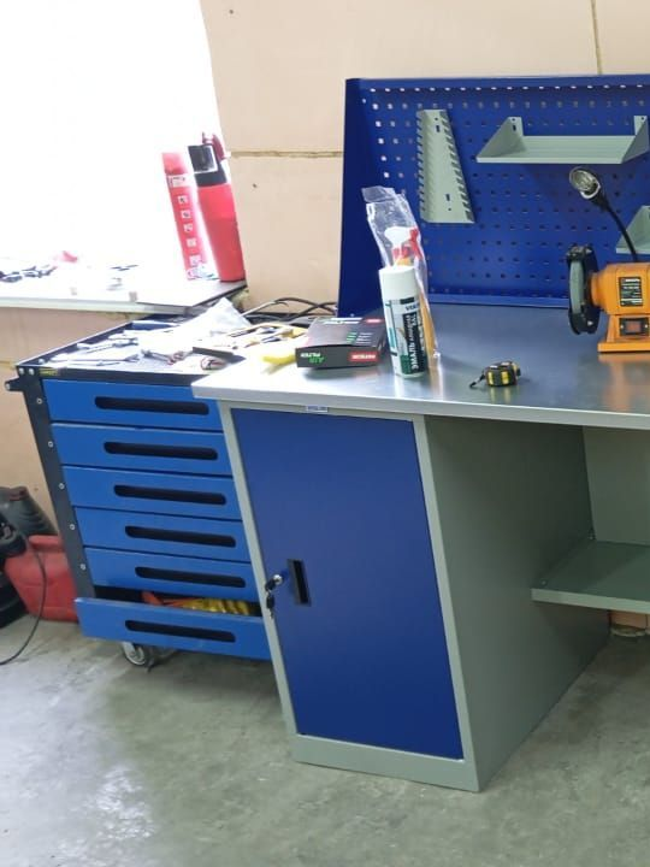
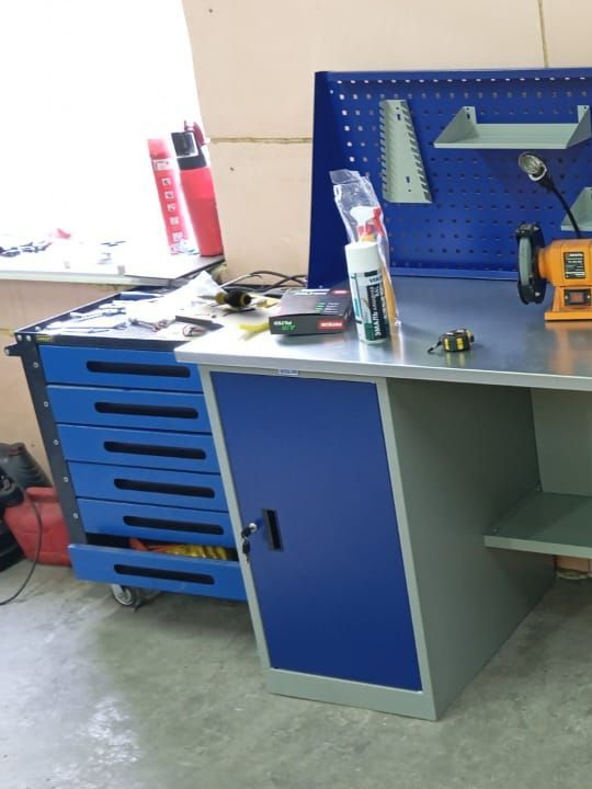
+ screwdriver [195,288,253,310]
